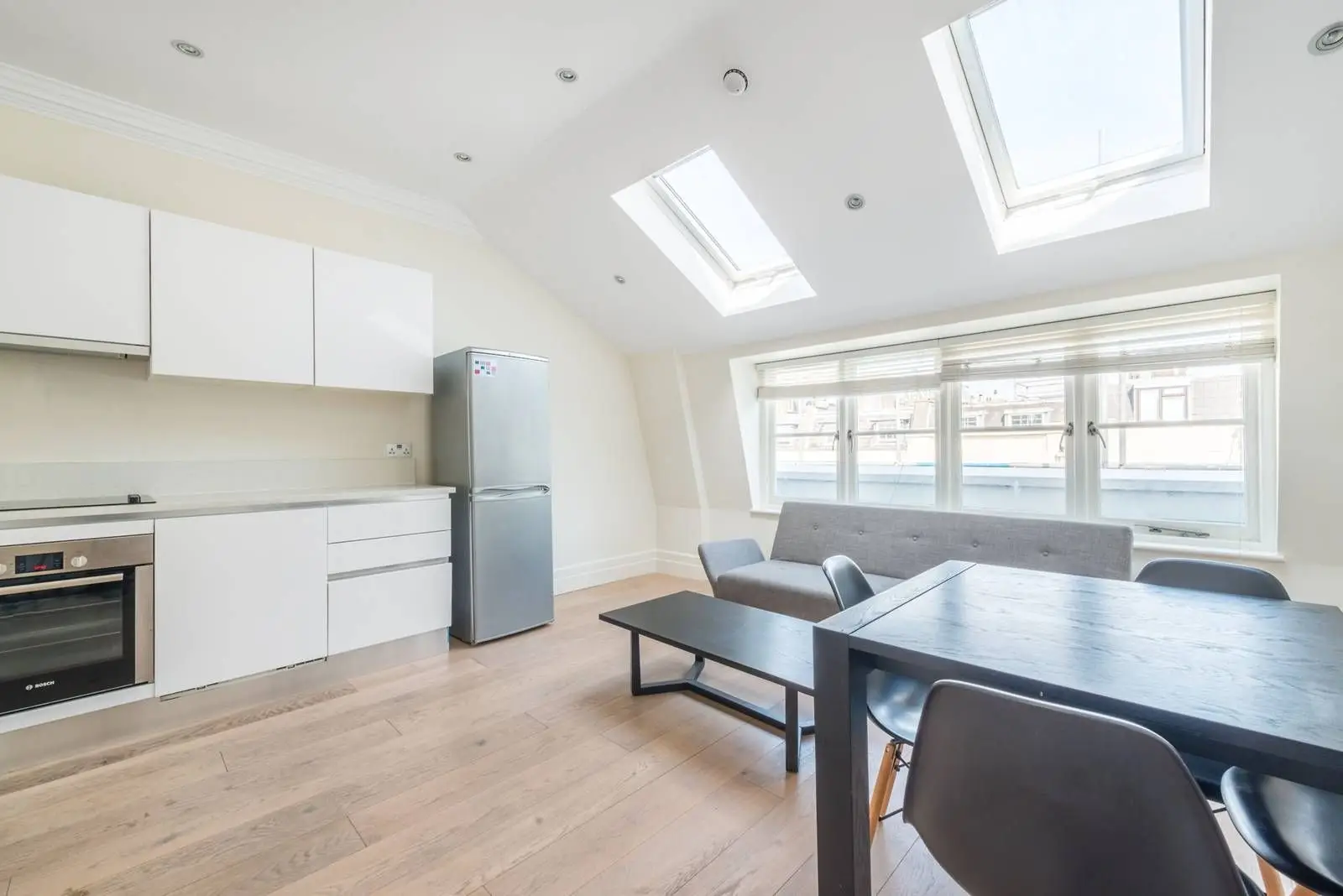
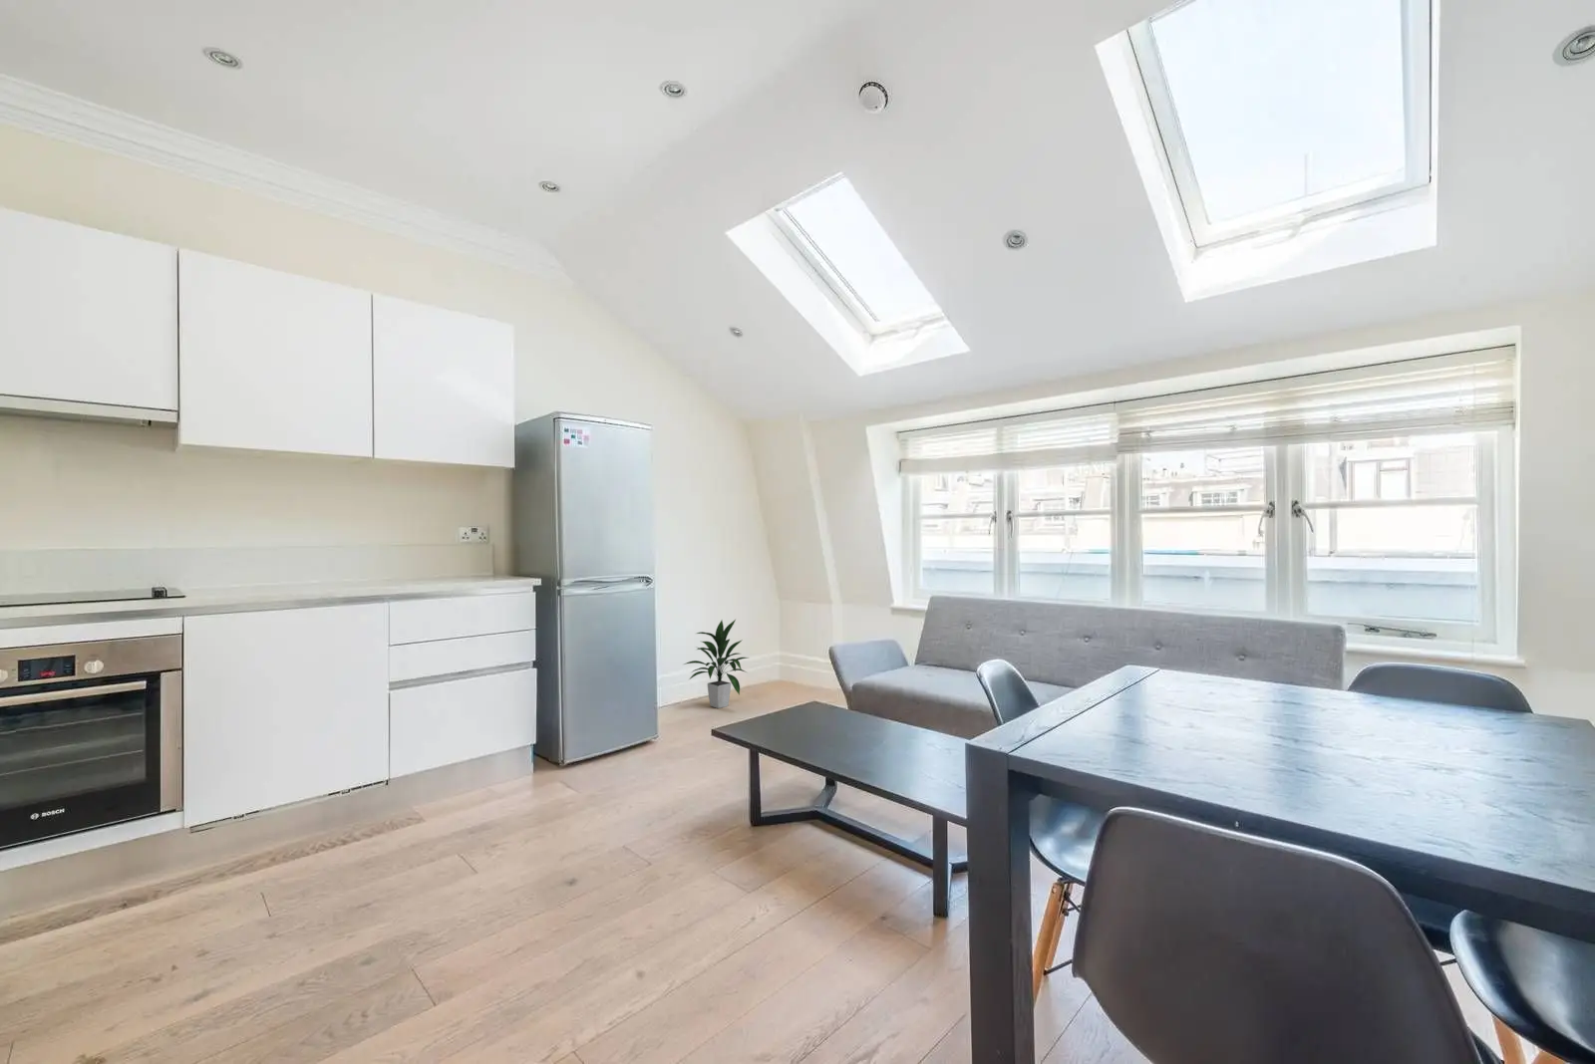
+ indoor plant [683,619,748,709]
